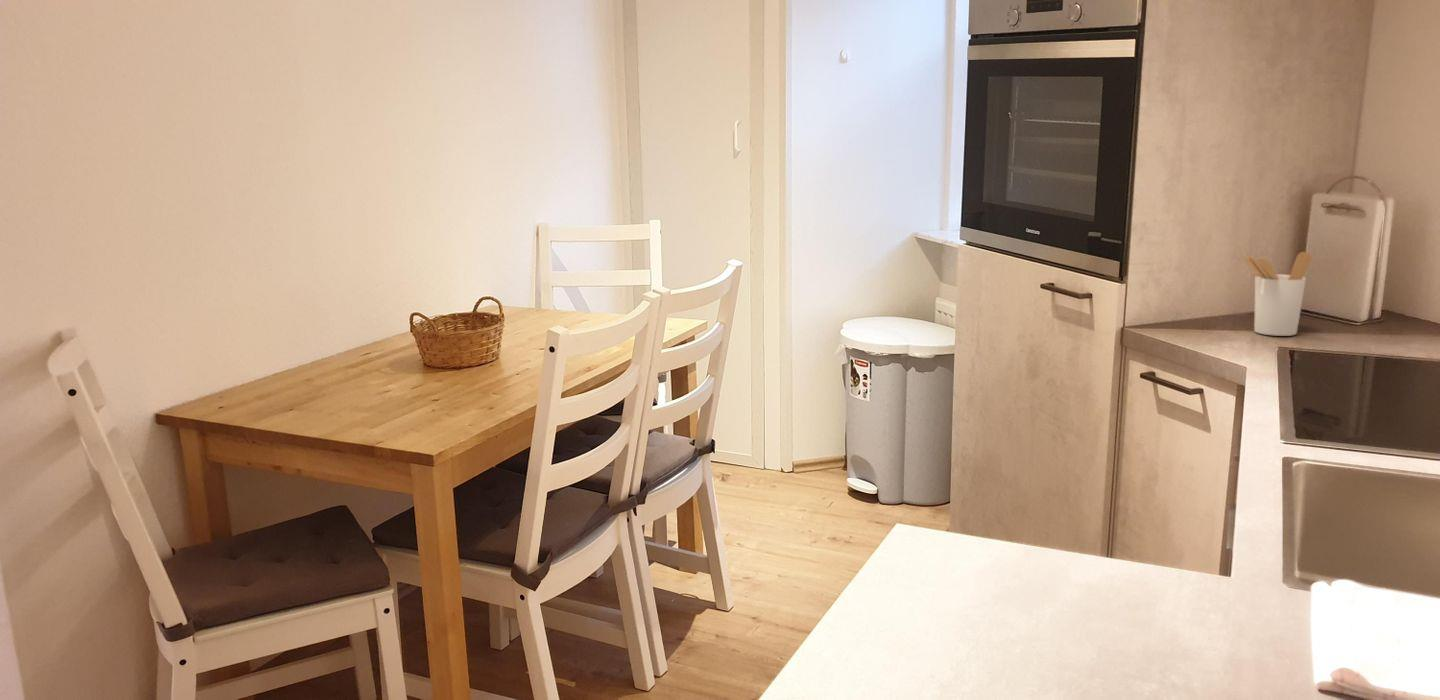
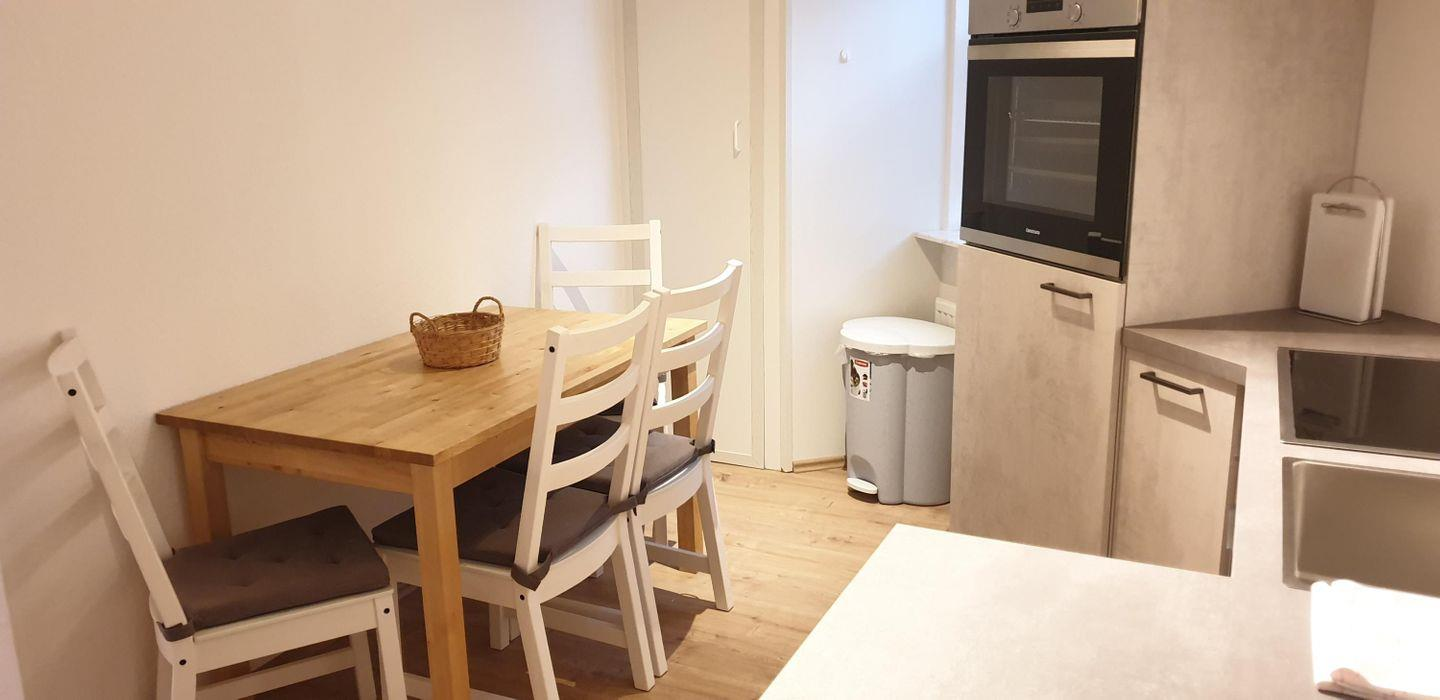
- utensil holder [1242,251,1313,337]
